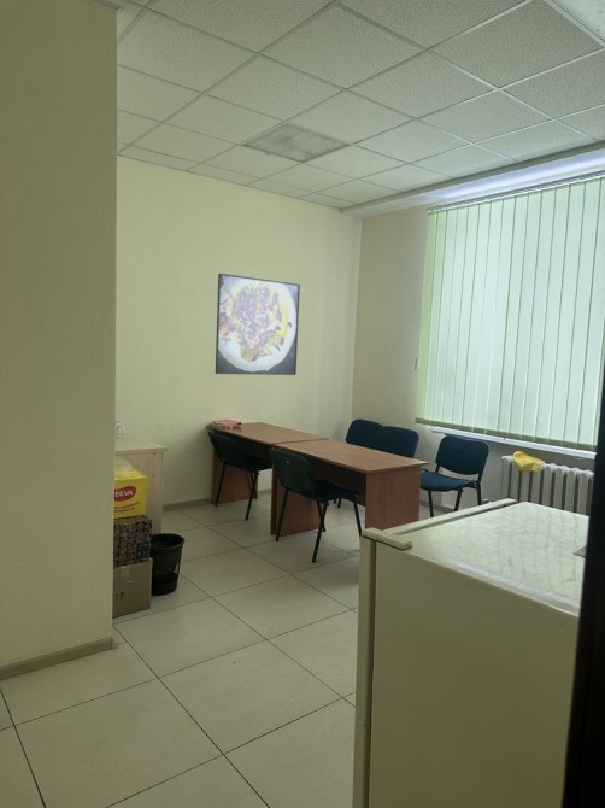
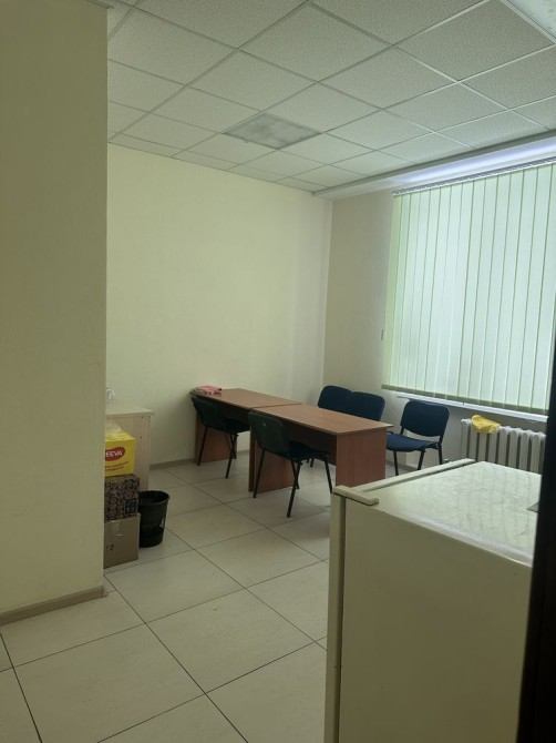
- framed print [215,273,301,376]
